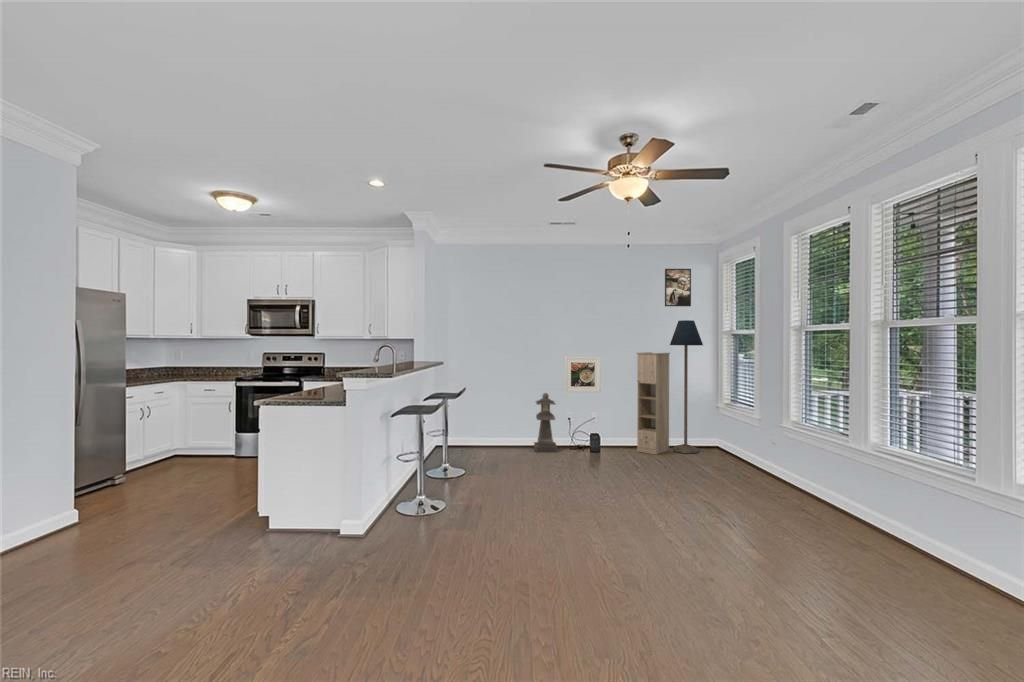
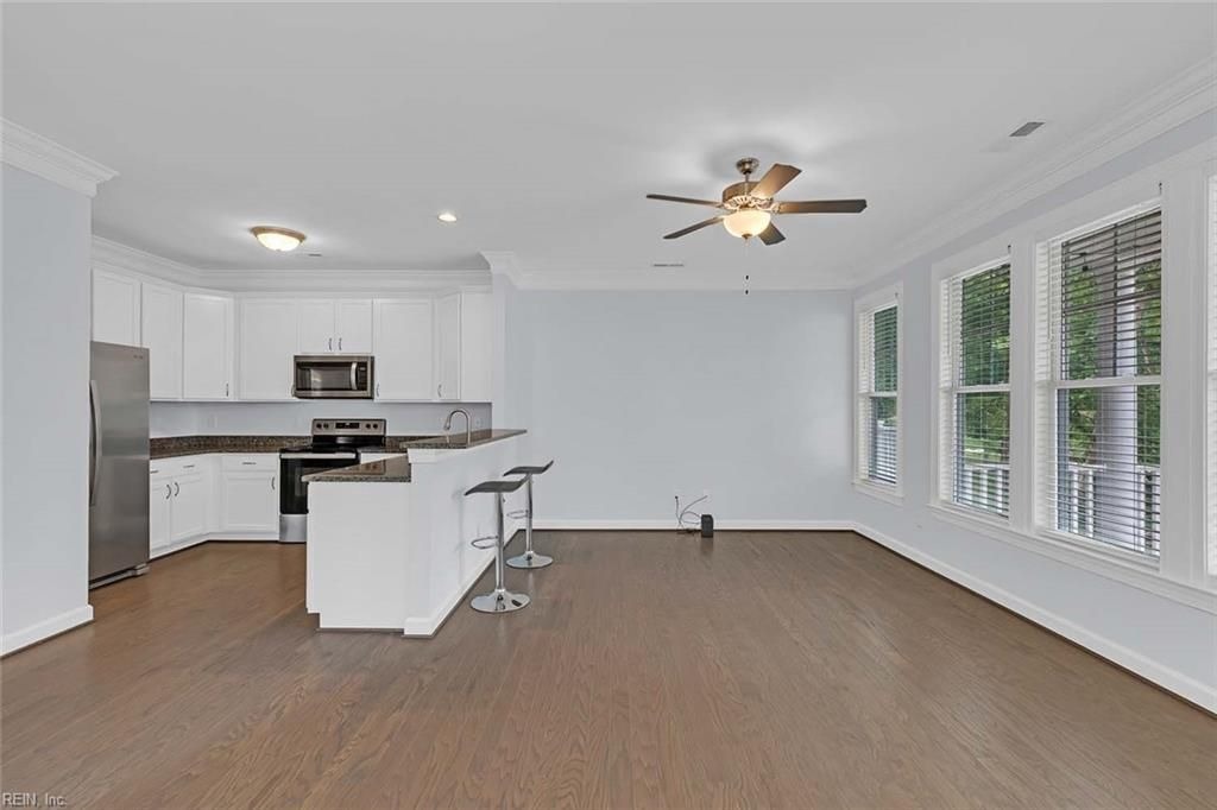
- lantern [533,392,558,453]
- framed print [564,356,602,393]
- storage cabinet [635,351,671,456]
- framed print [664,268,692,307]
- floor lamp [669,319,704,454]
